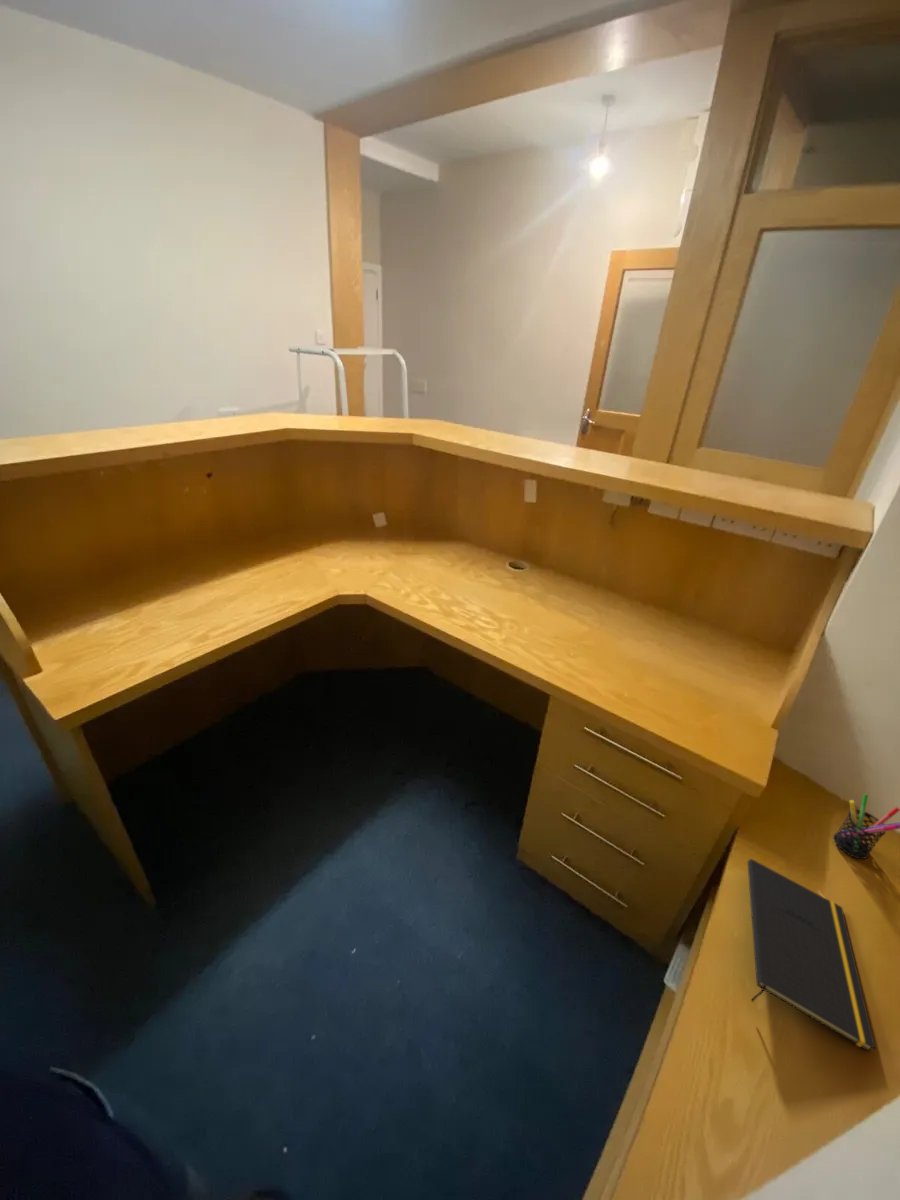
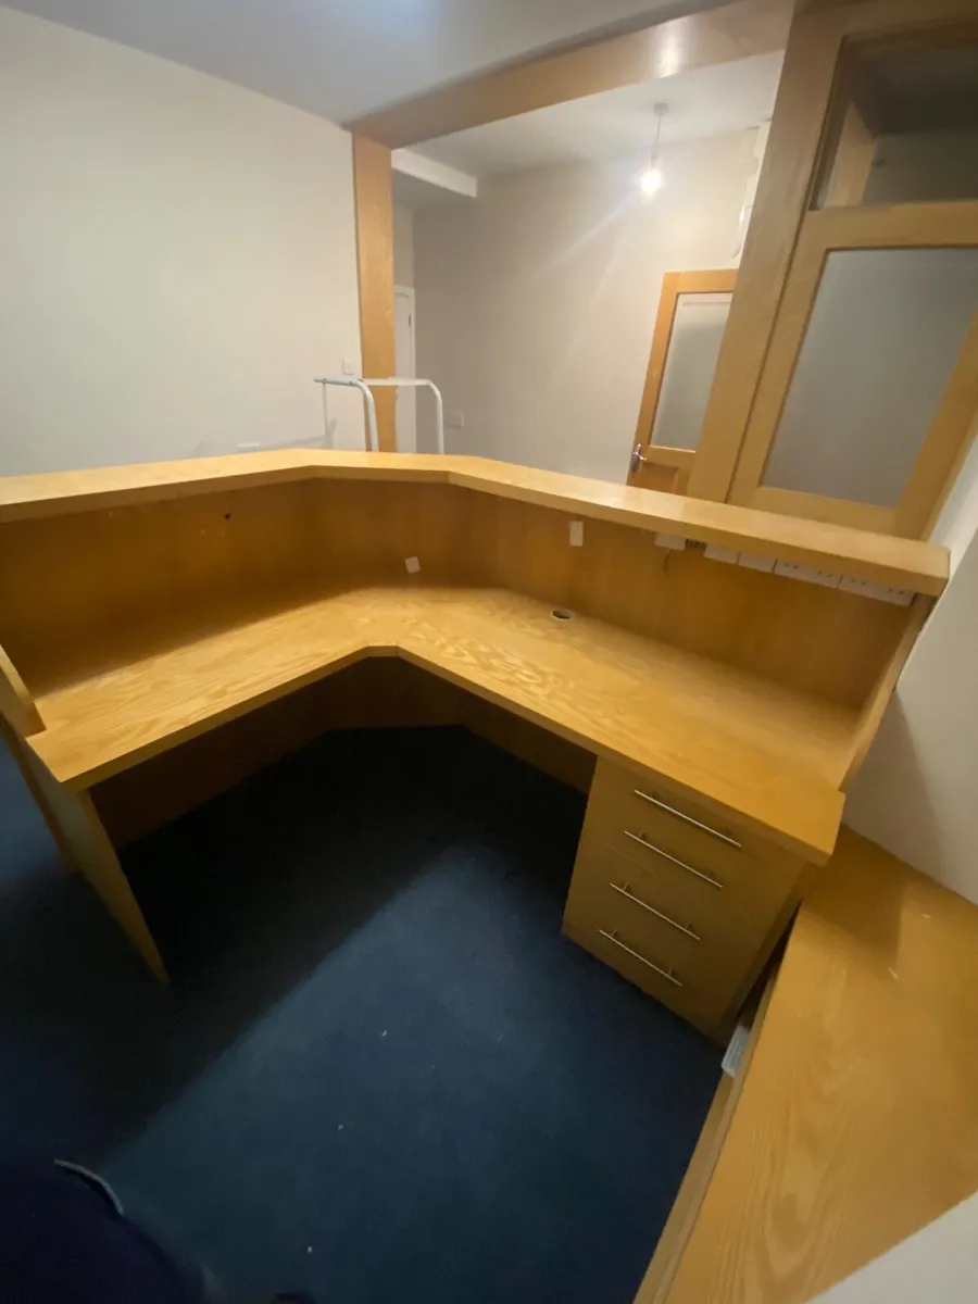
- pen holder [833,793,900,860]
- notepad [746,858,877,1053]
